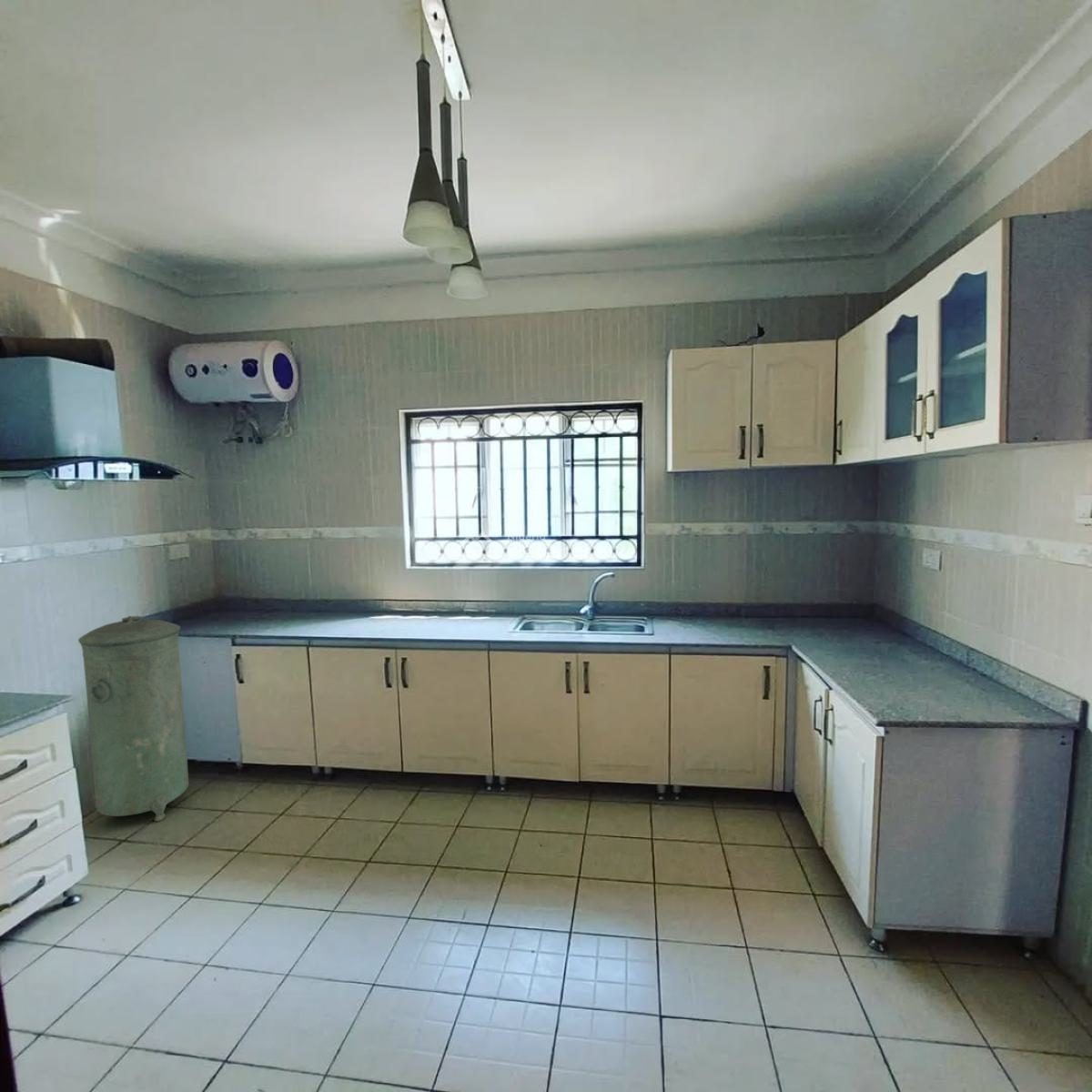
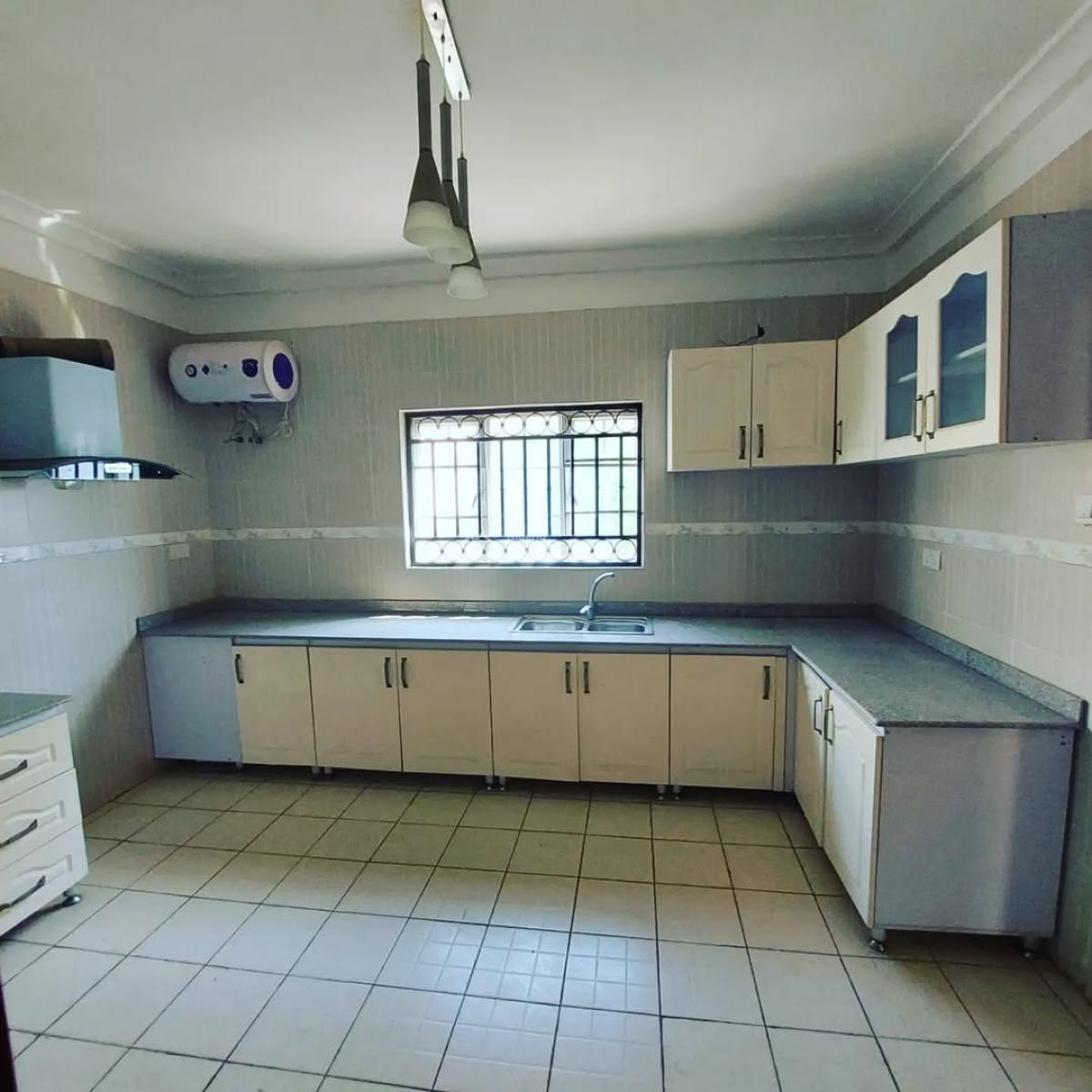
- trash can [77,615,189,823]
